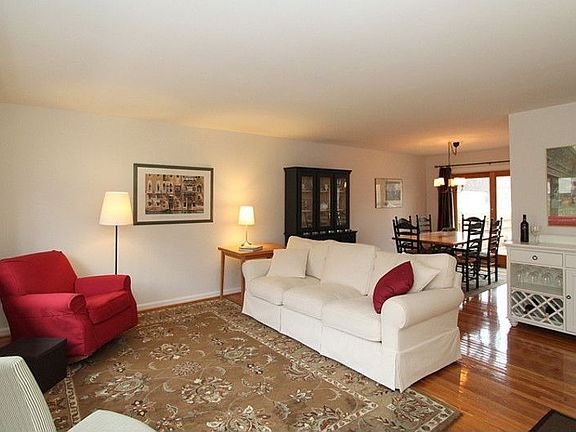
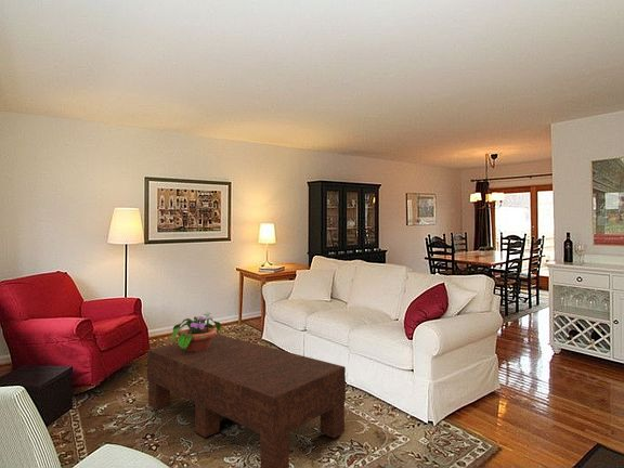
+ coffee table [146,334,347,468]
+ potted flower [171,310,222,352]
